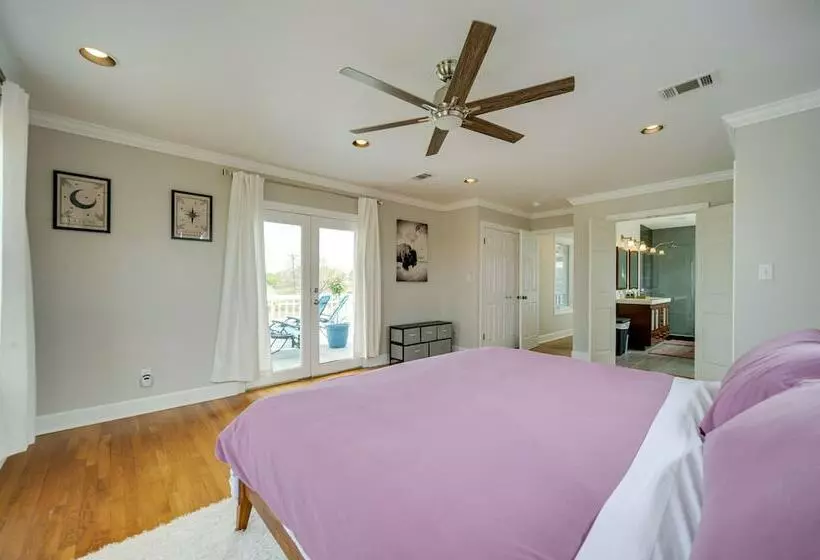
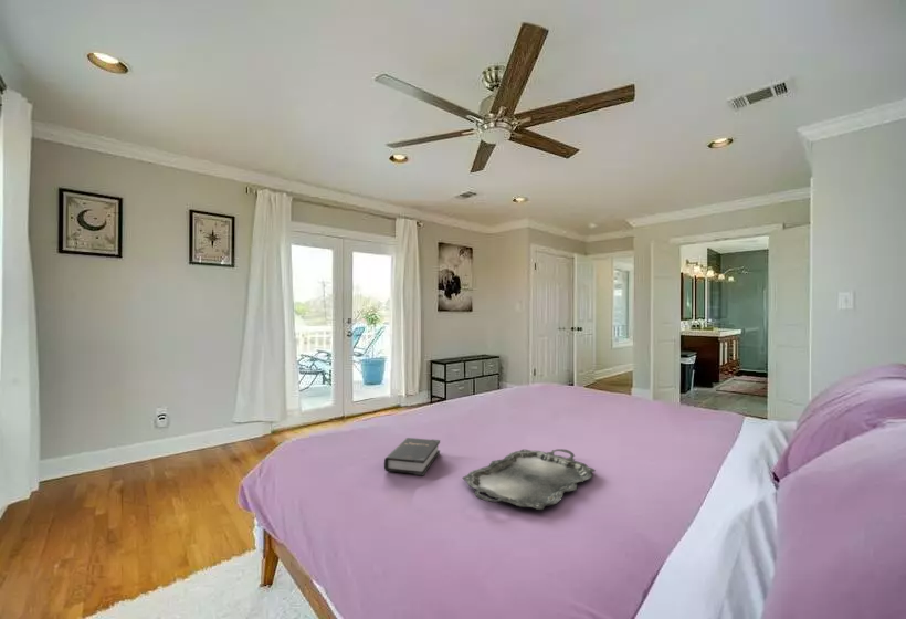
+ serving tray [462,448,597,511]
+ hardback book [383,437,441,476]
